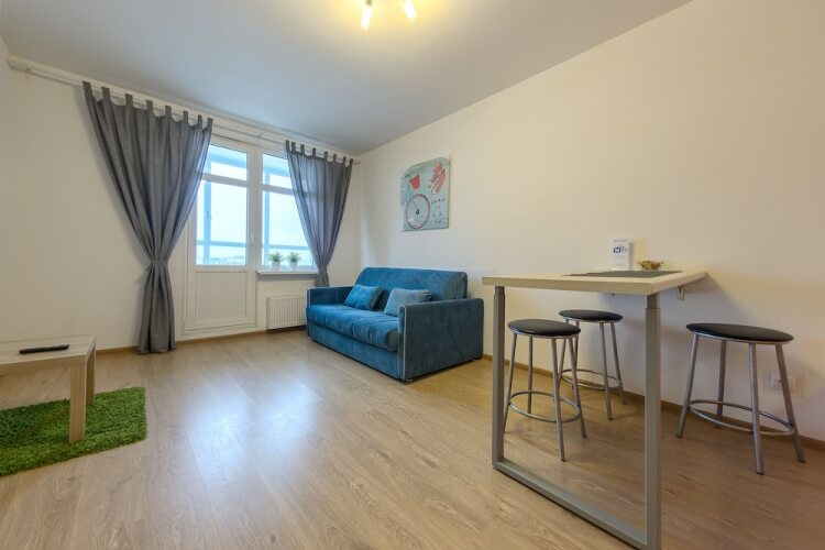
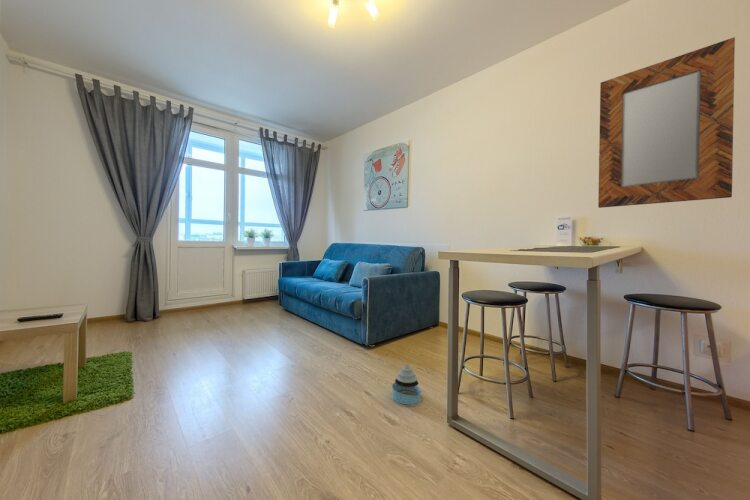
+ stacking toy [391,364,423,405]
+ home mirror [597,36,736,209]
